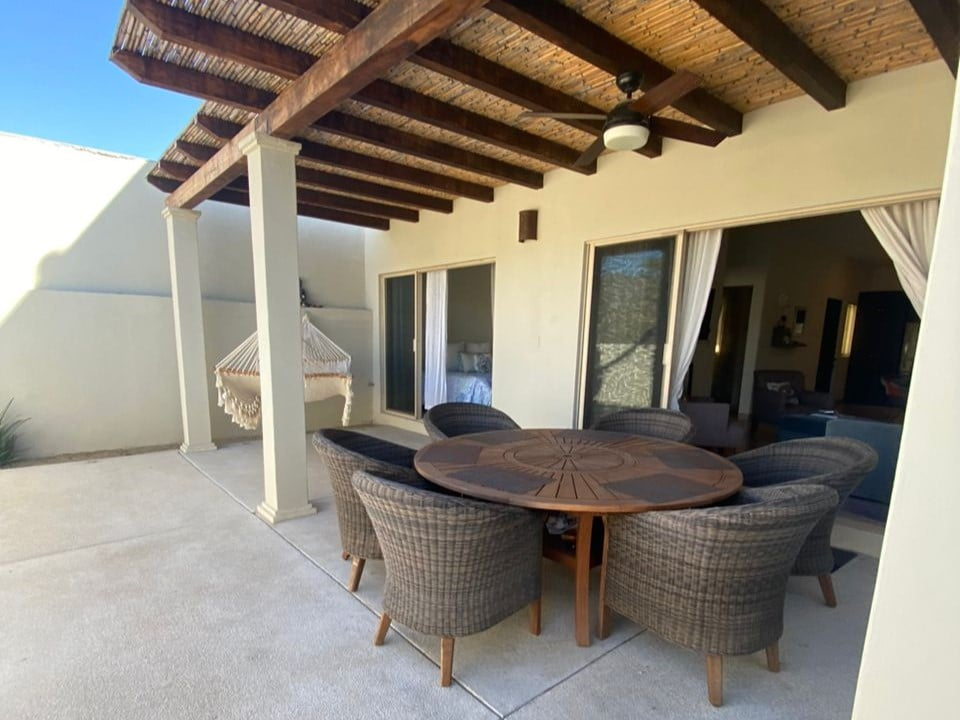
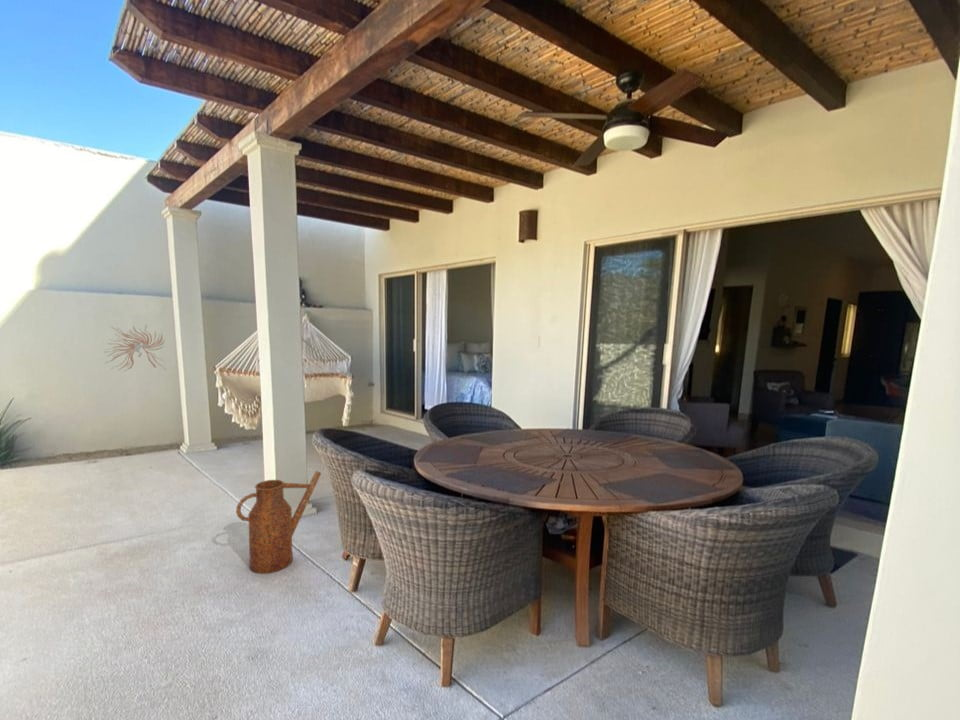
+ watering can [235,470,322,575]
+ wall sculpture [104,324,167,373]
